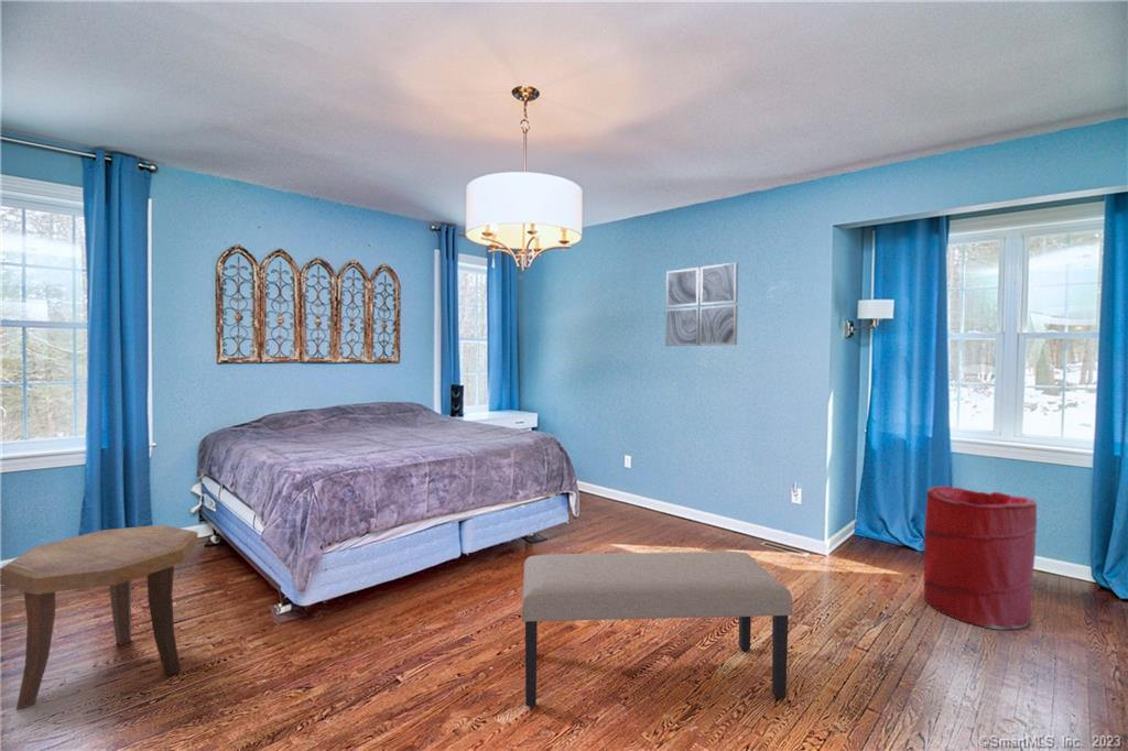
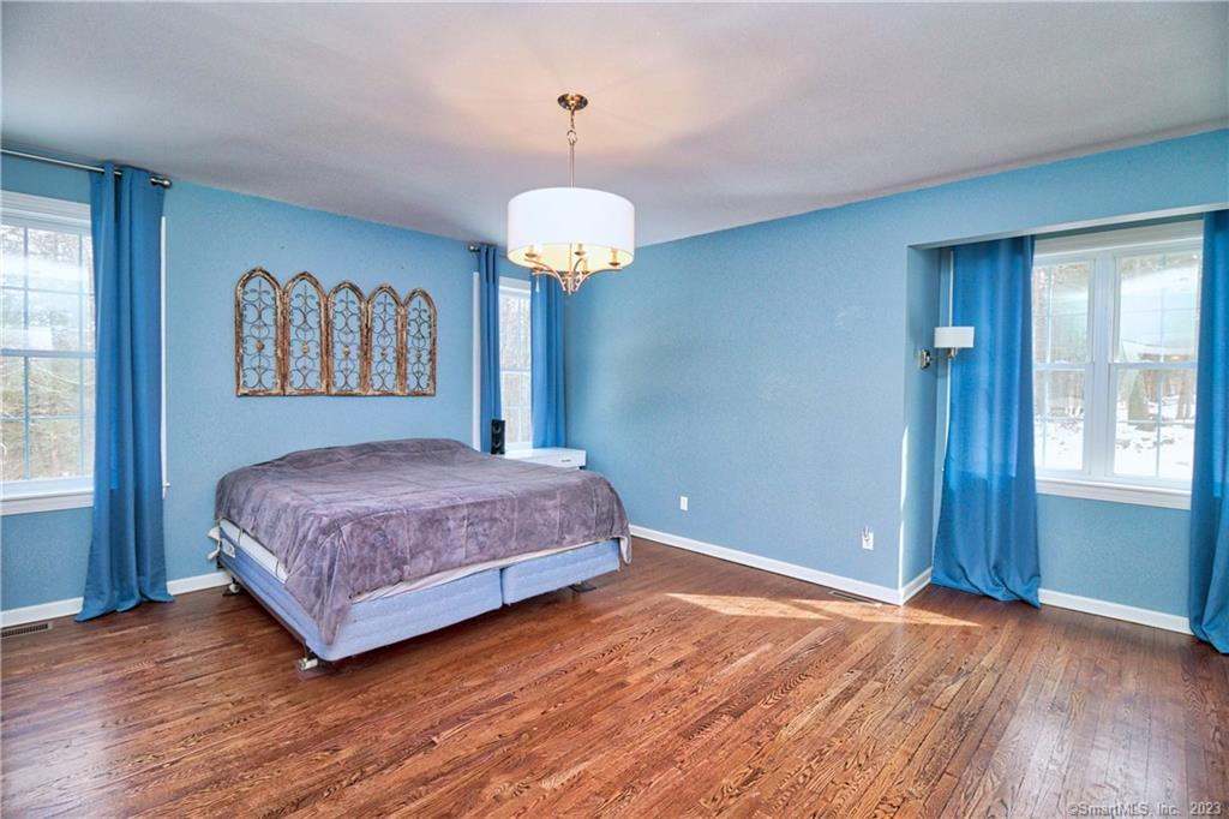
- bench [521,551,793,708]
- side table [0,524,199,710]
- laundry hamper [923,486,1038,631]
- wall art [664,261,739,347]
